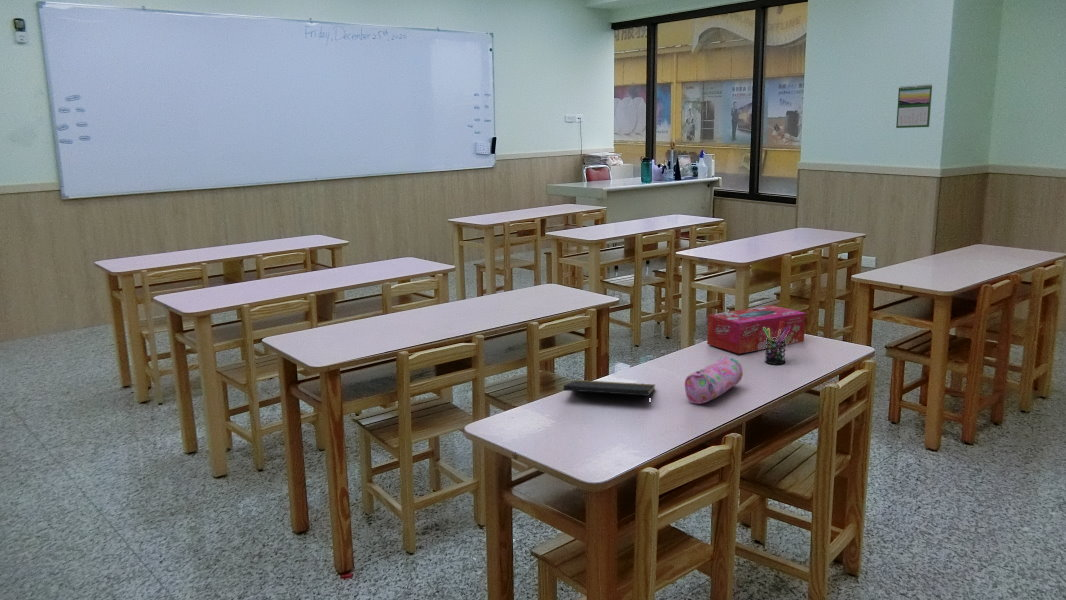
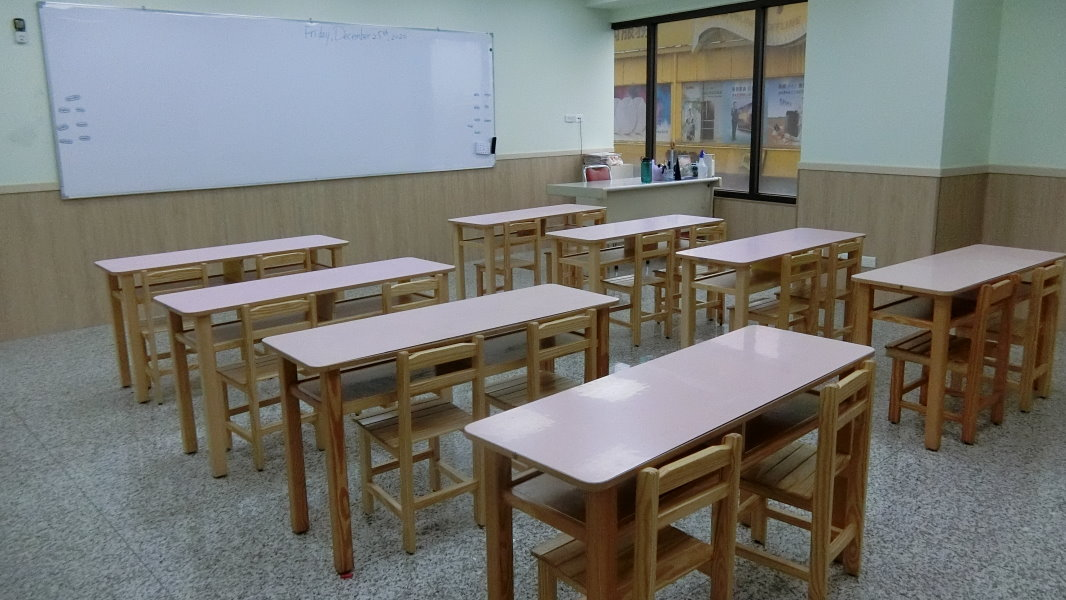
- tissue box [706,304,806,355]
- pencil case [684,355,744,405]
- notepad [563,379,656,407]
- pen holder [763,321,791,365]
- calendar [895,83,933,129]
